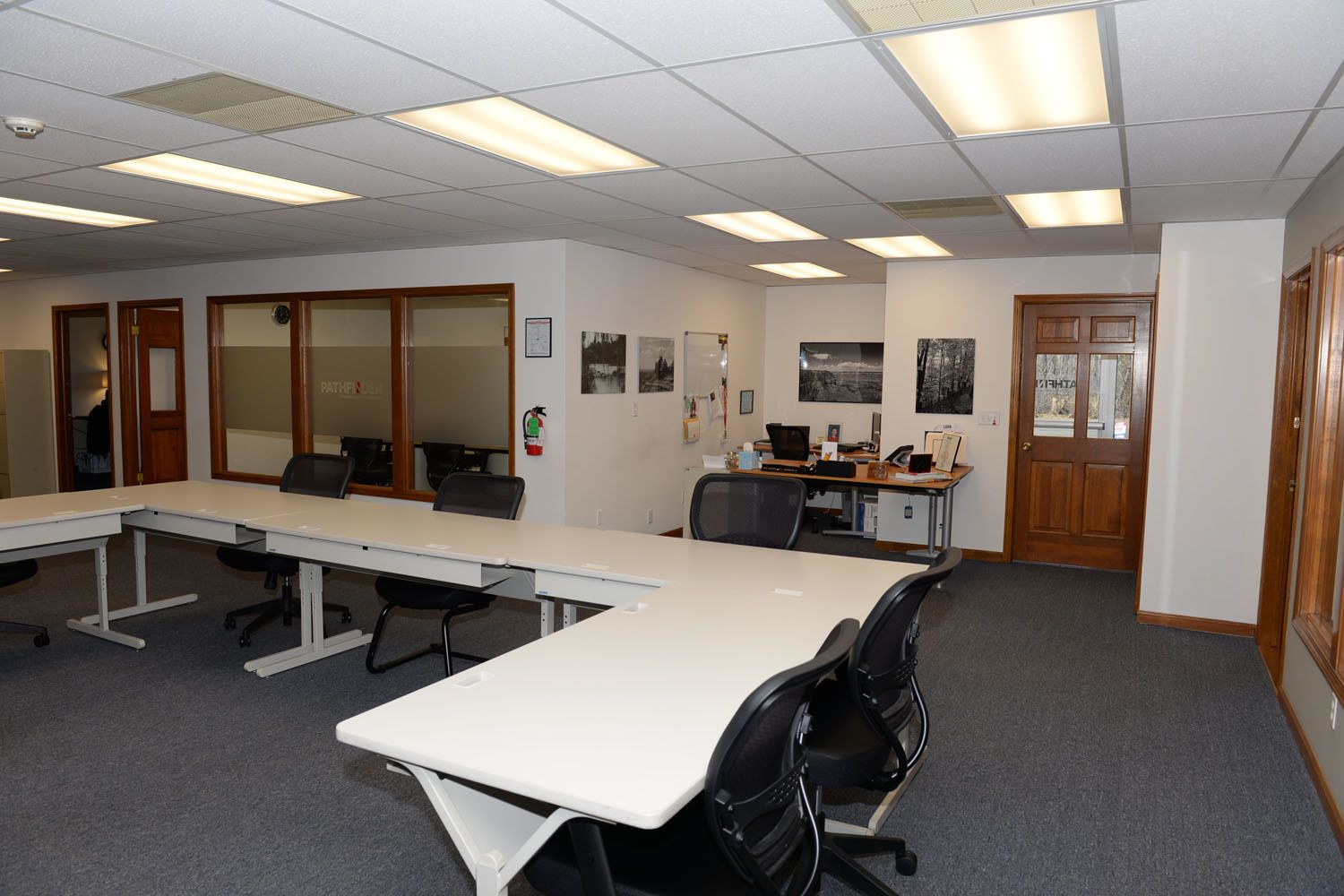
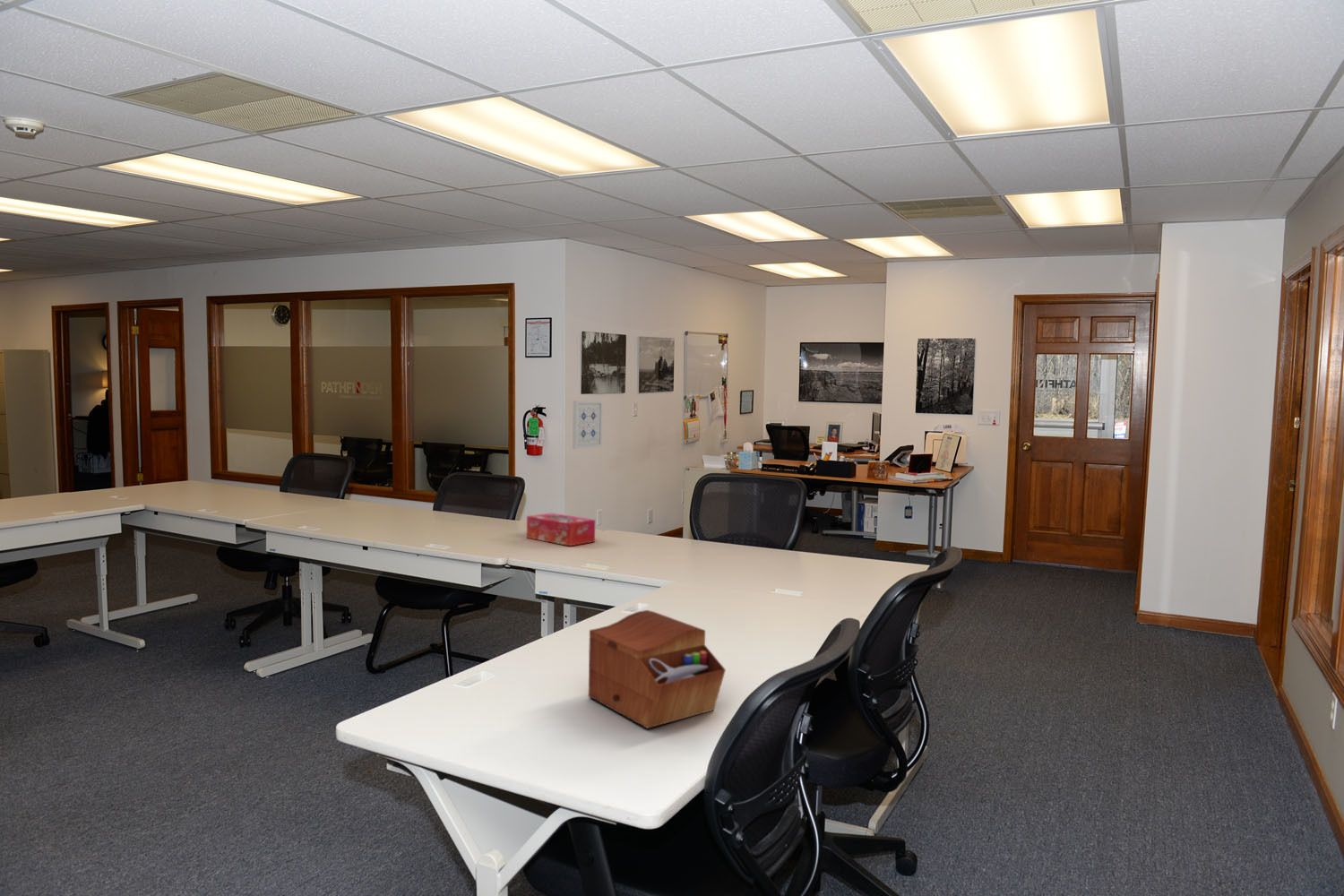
+ sewing box [588,609,727,729]
+ wall art [572,400,604,450]
+ tissue box [526,513,596,547]
